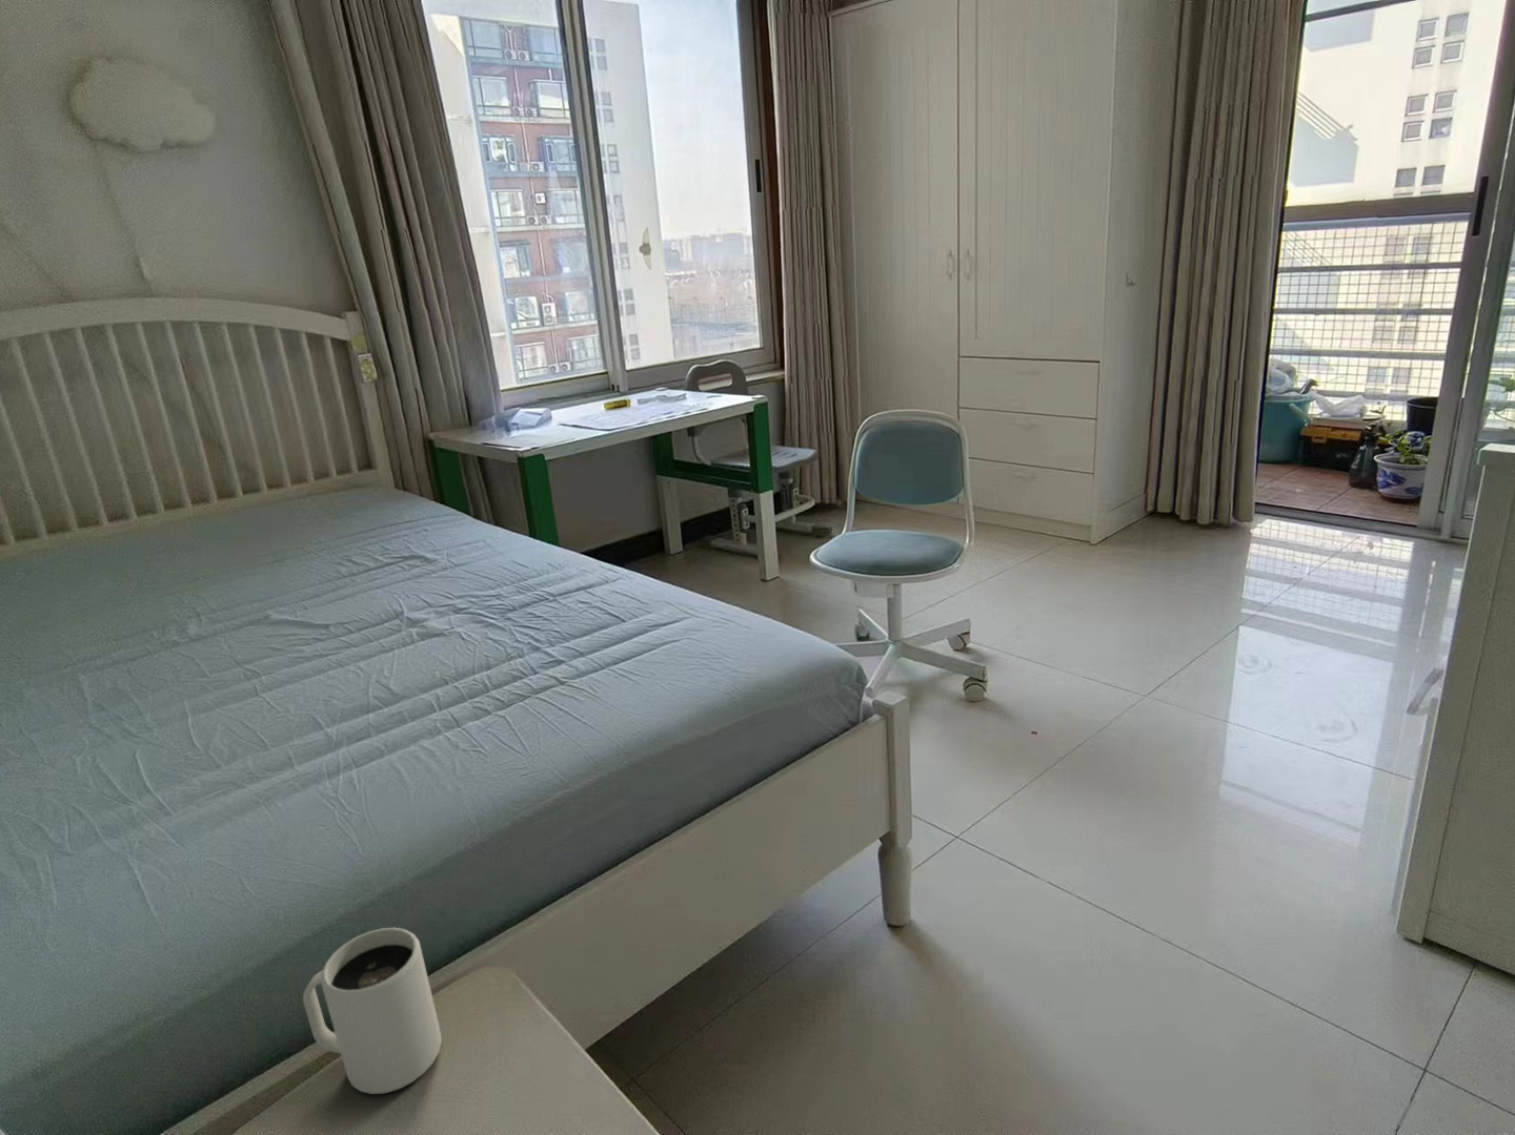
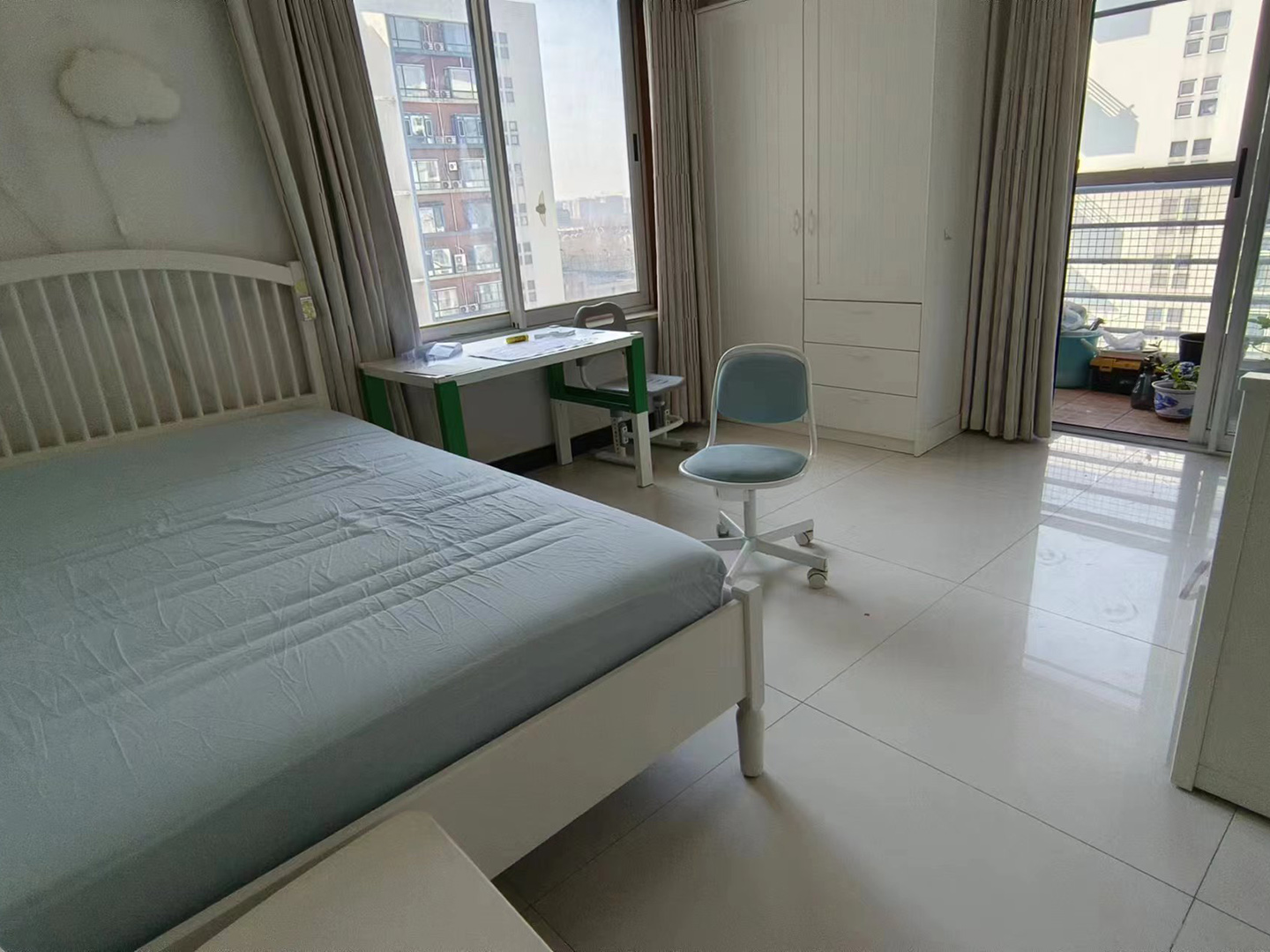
- mug [302,926,443,1096]
